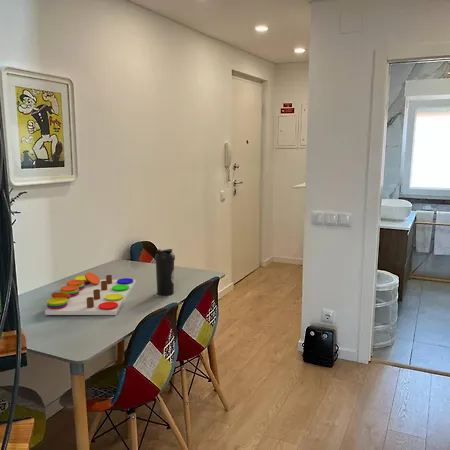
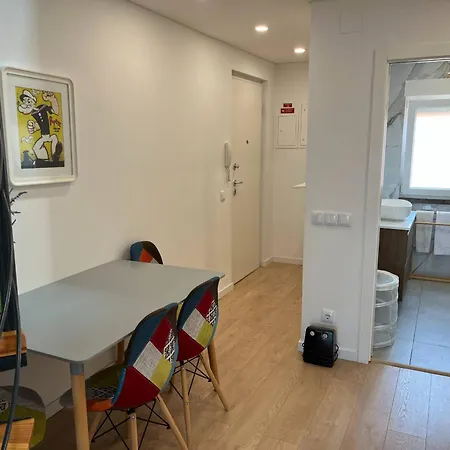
- water bottle [154,248,176,296]
- board game [44,271,137,316]
